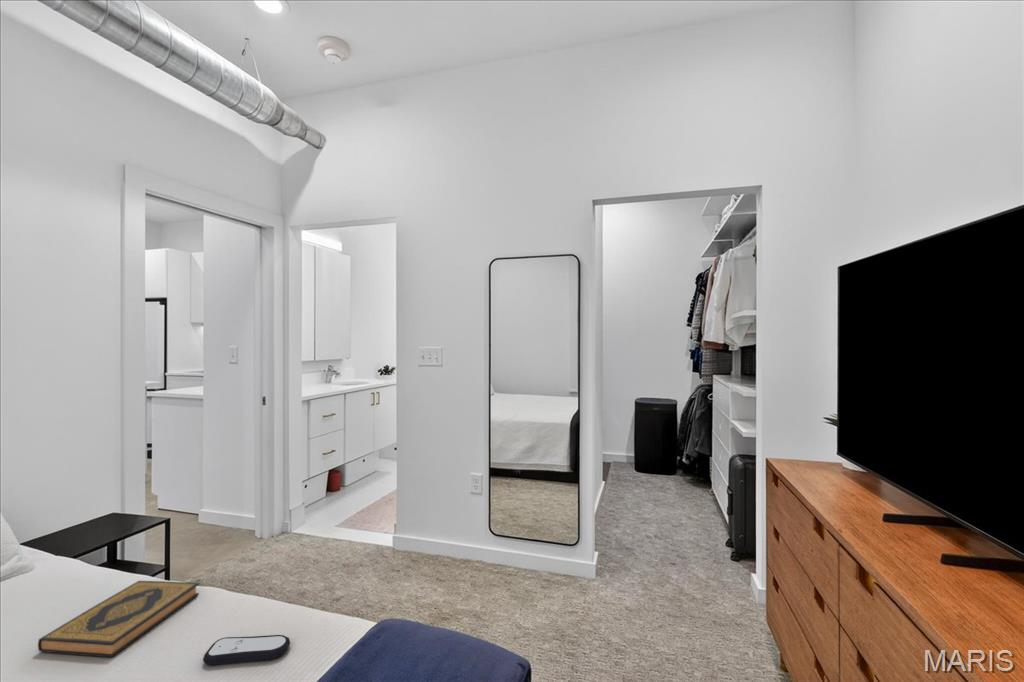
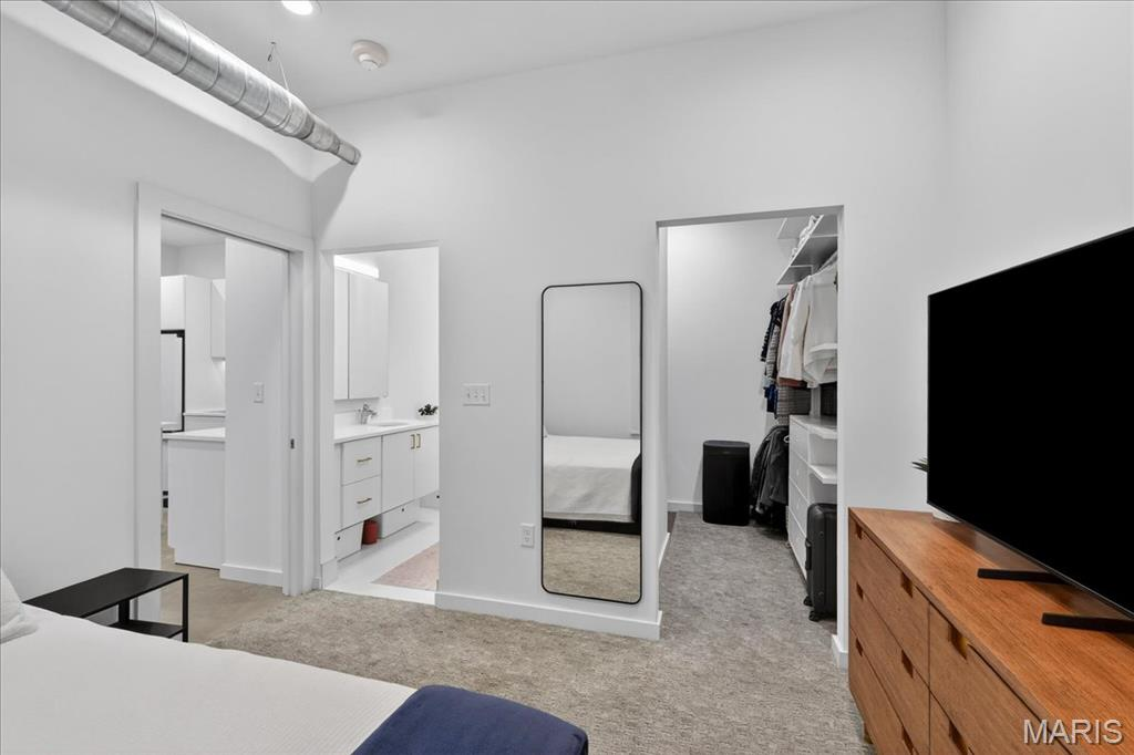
- remote control [202,634,291,666]
- hardback book [37,580,200,659]
